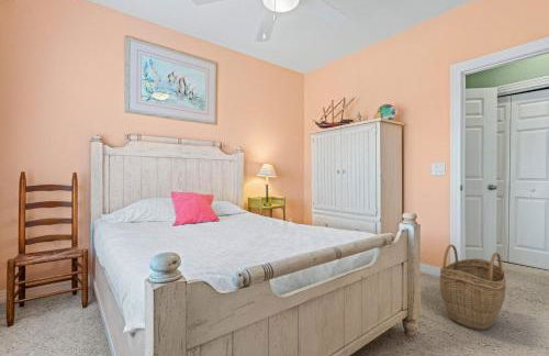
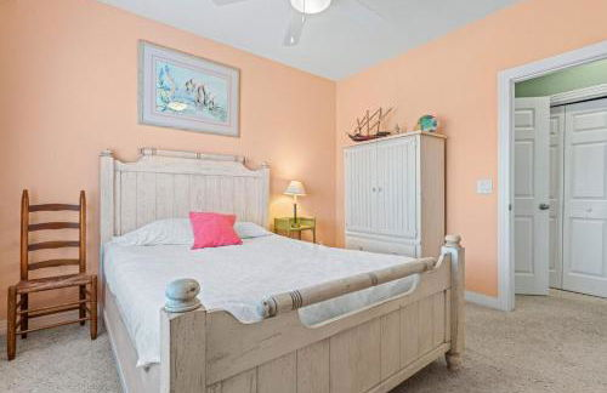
- woven basket [438,244,507,332]
